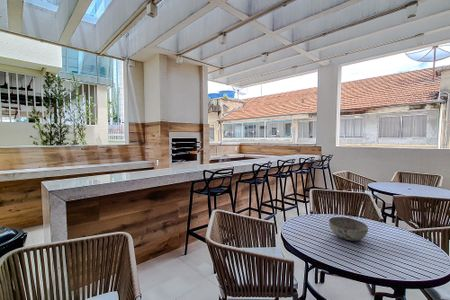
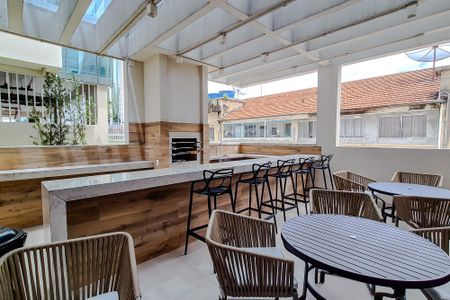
- bowl [328,216,369,242]
